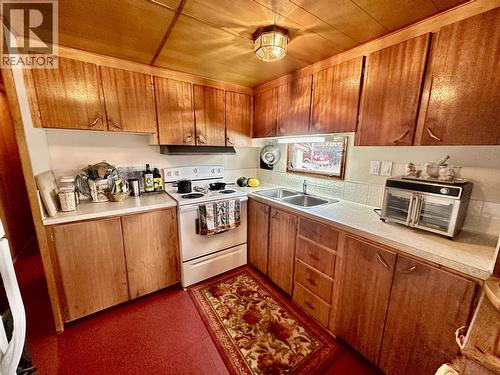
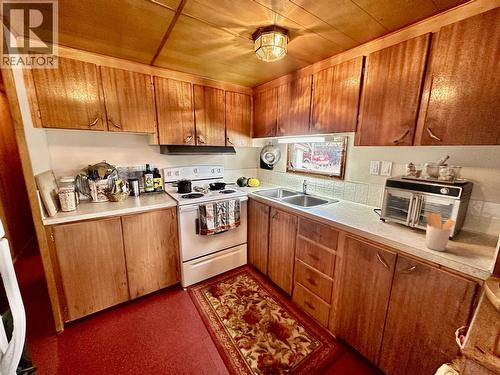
+ utensil holder [424,211,457,252]
